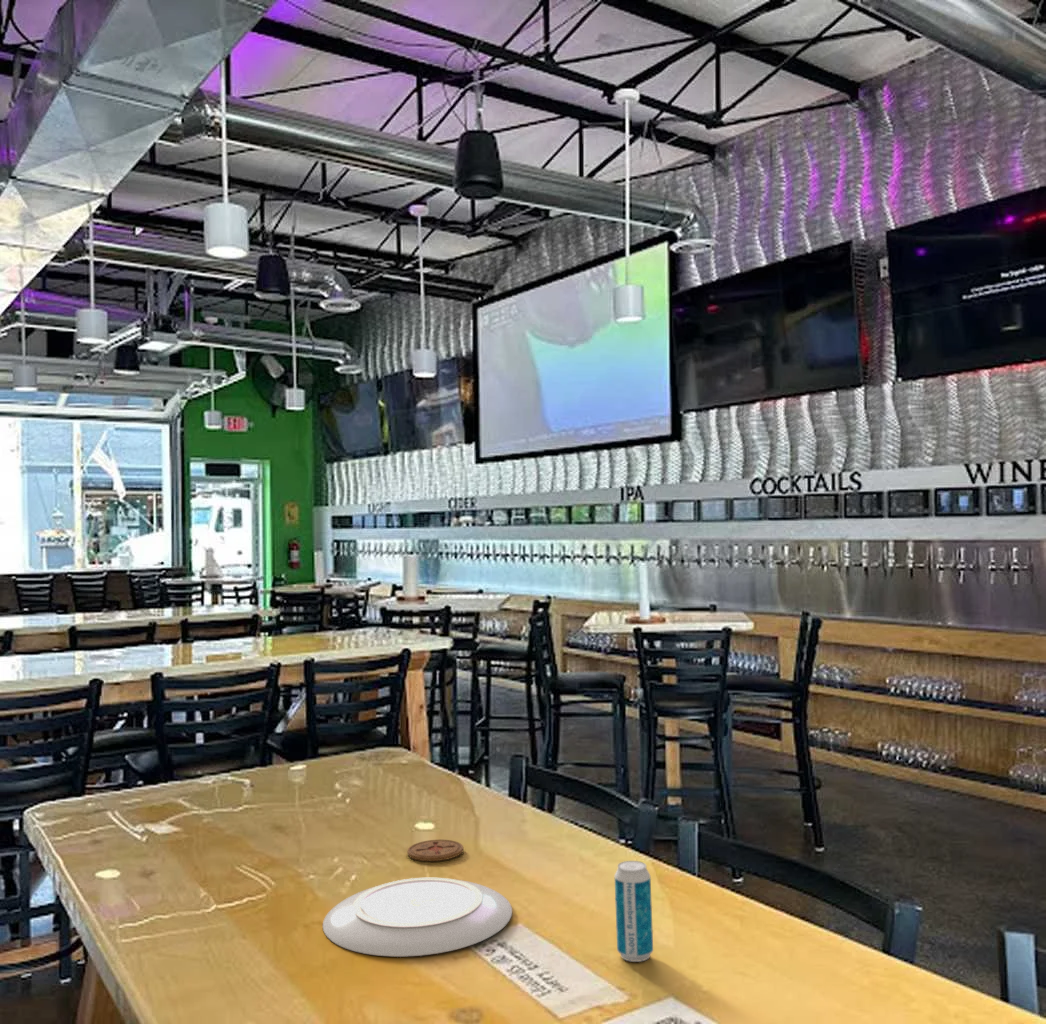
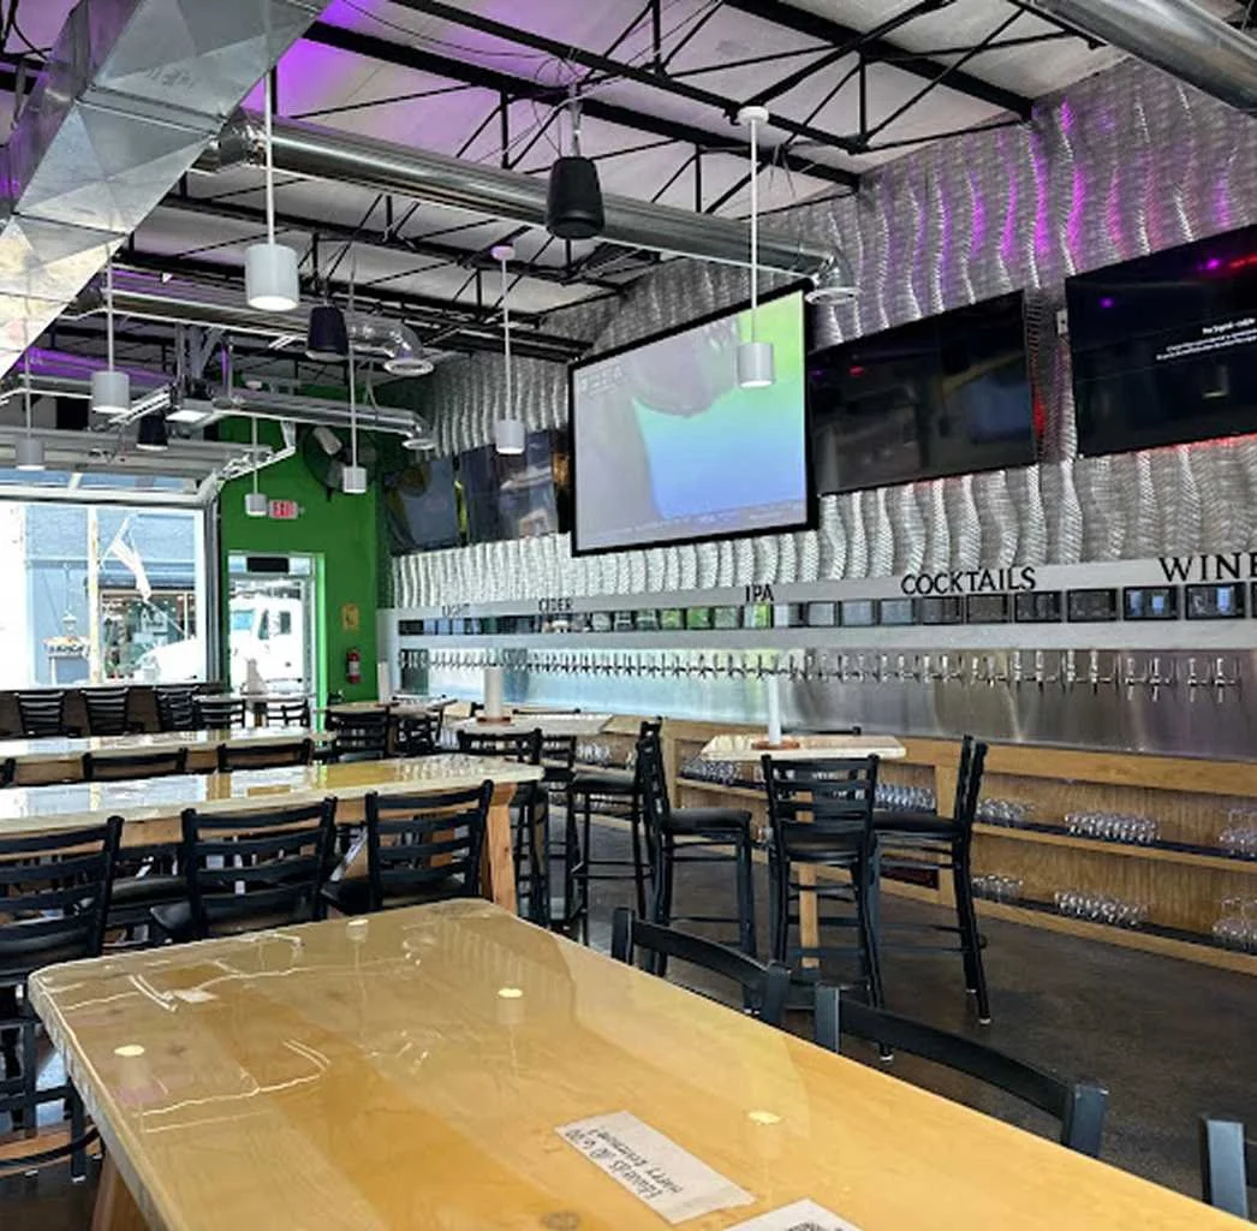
- beverage can [614,860,654,963]
- coaster [406,839,464,862]
- plate [322,877,513,958]
